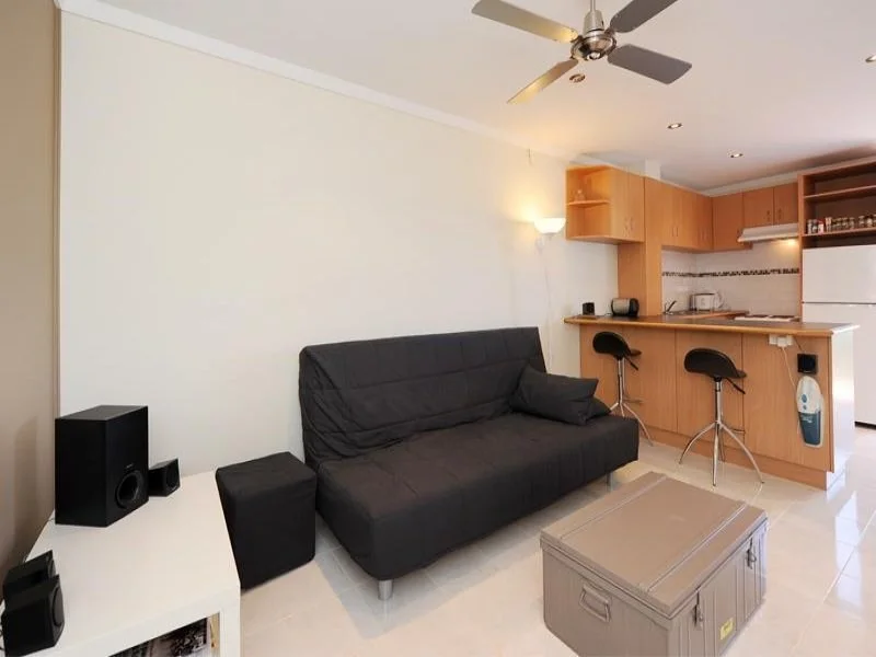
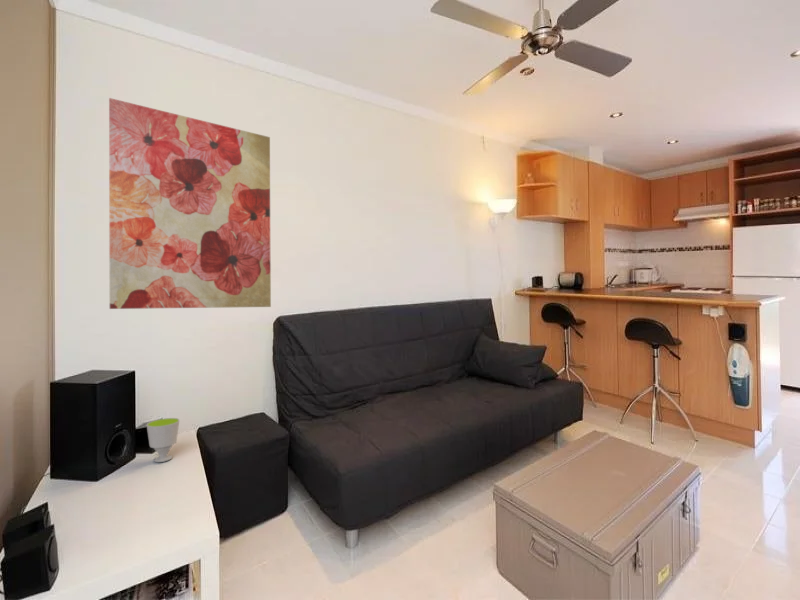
+ wall art [108,97,272,310]
+ cup [146,417,180,463]
